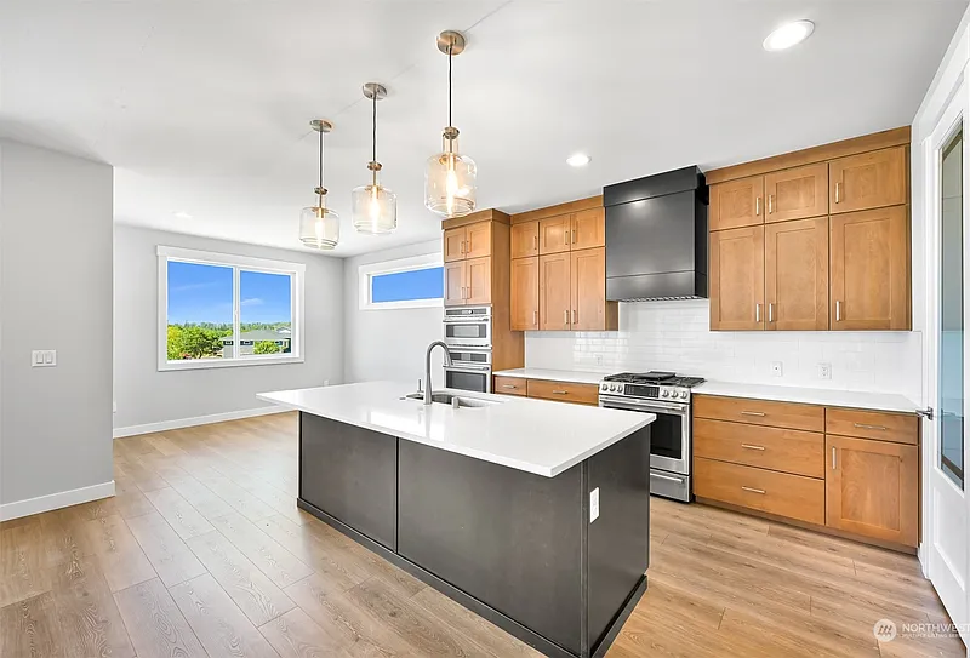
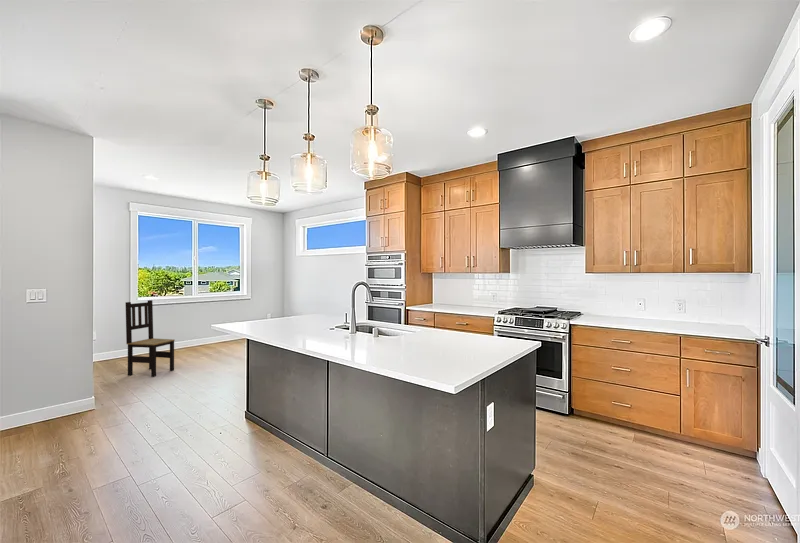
+ dining chair [125,299,176,378]
